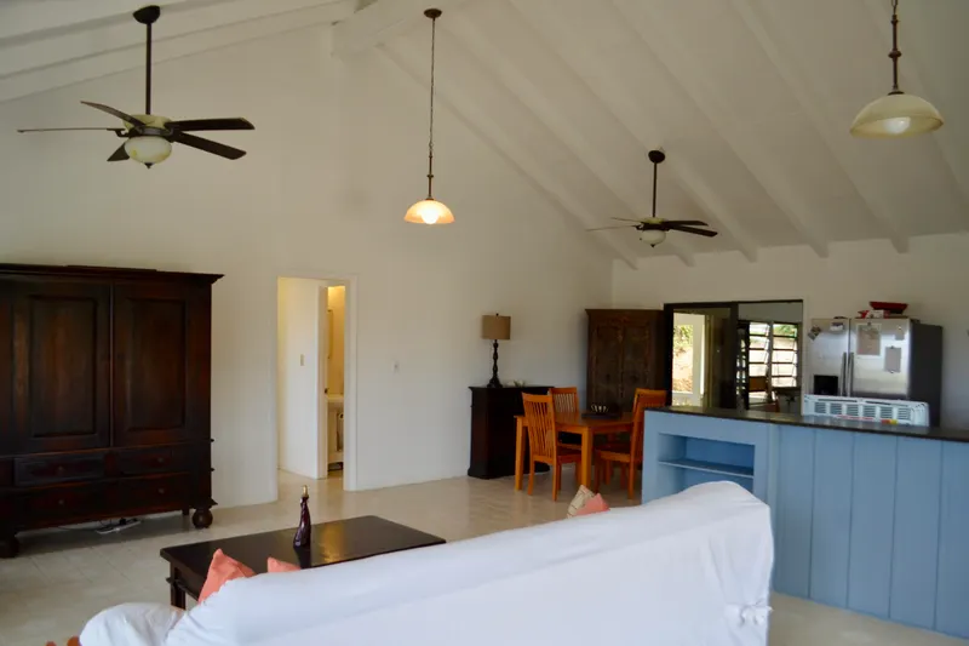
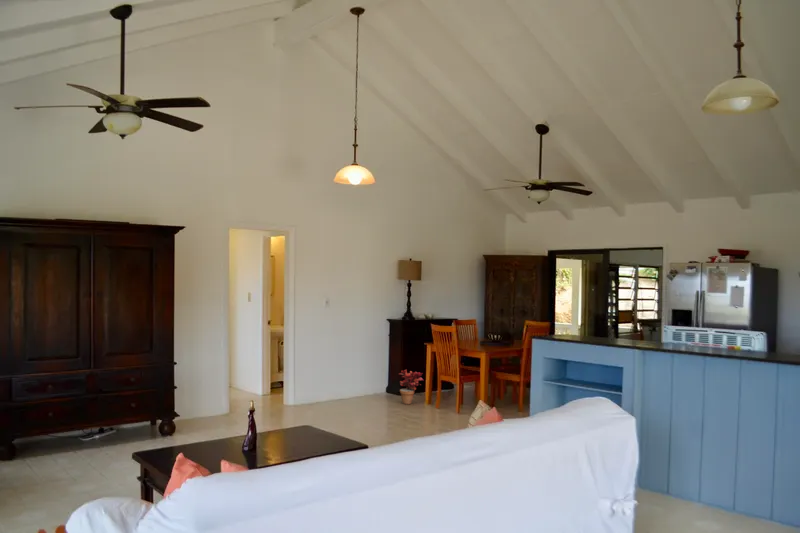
+ potted plant [398,368,425,405]
